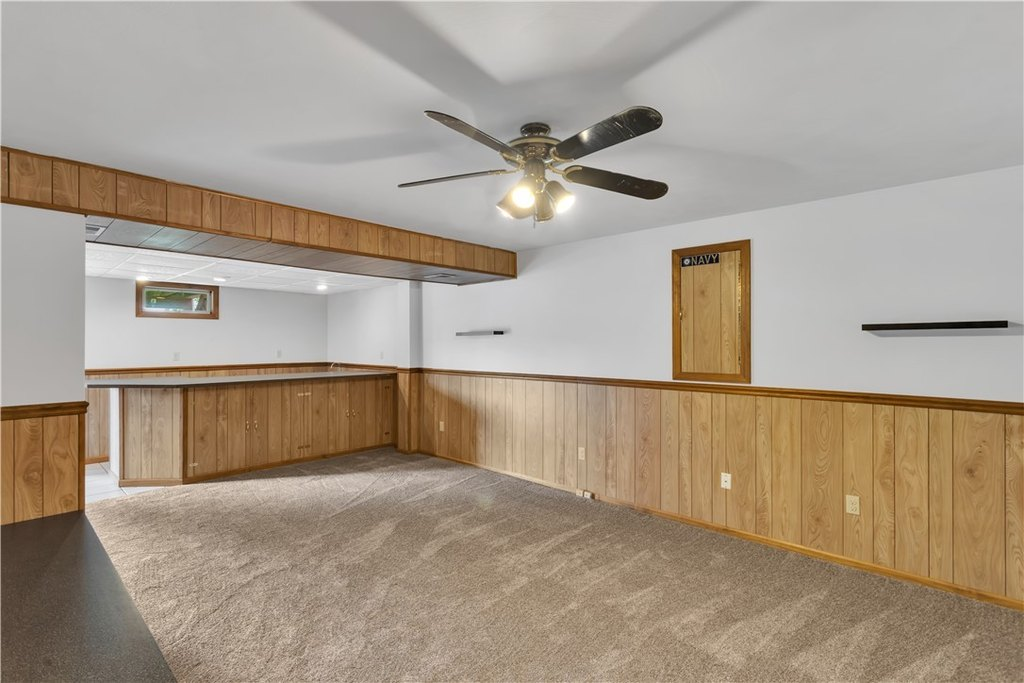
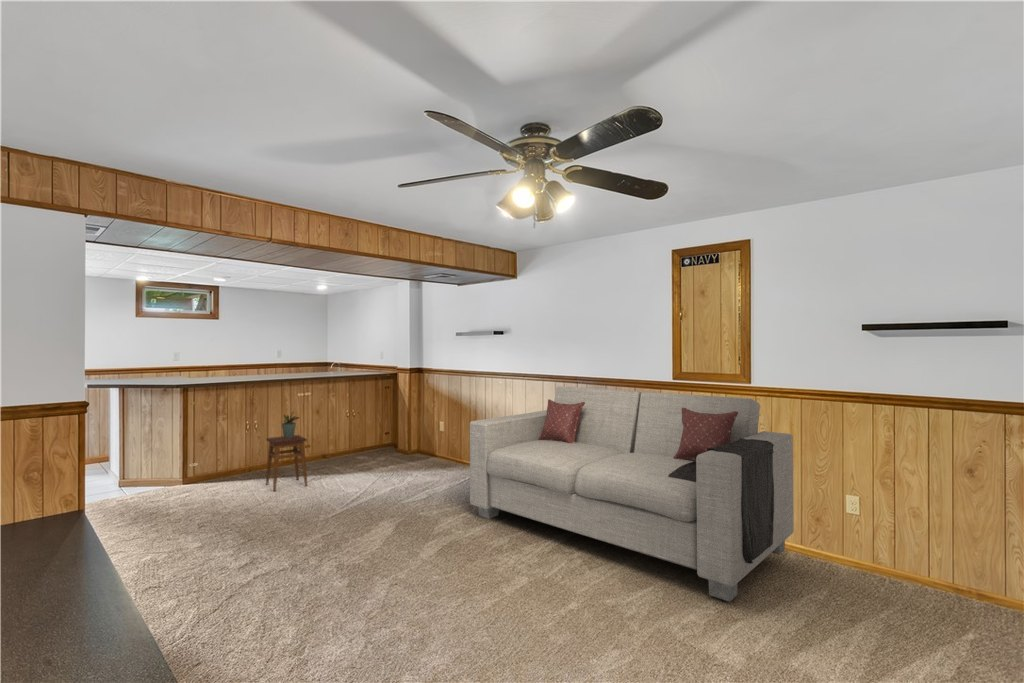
+ stool [265,434,308,492]
+ potted plant [281,410,301,438]
+ sofa [469,385,795,602]
